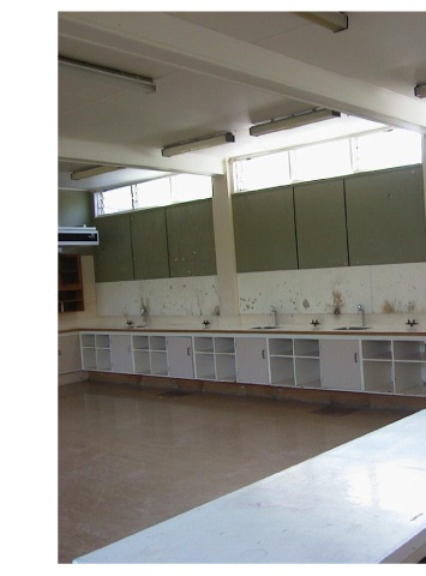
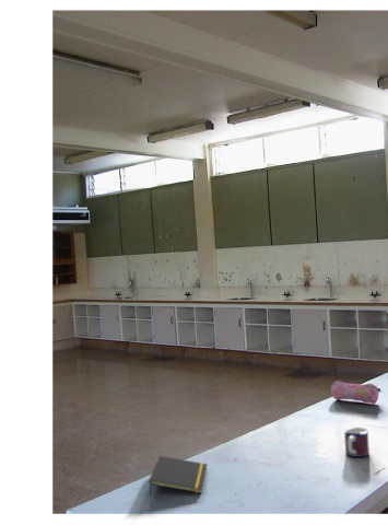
+ notepad [148,455,209,497]
+ pencil case [330,380,381,405]
+ mug [343,427,371,458]
